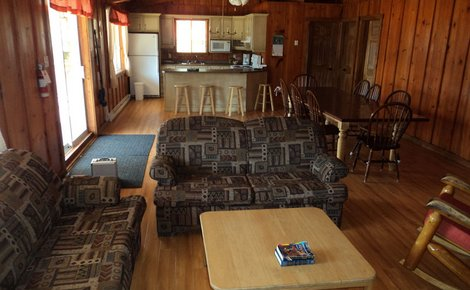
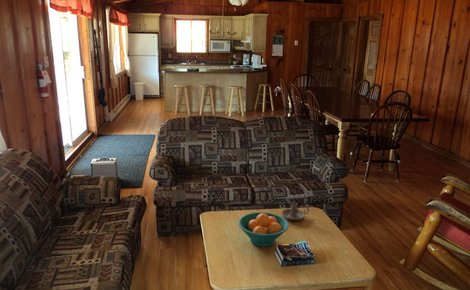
+ candle holder [281,201,310,221]
+ fruit bowl [237,211,290,248]
